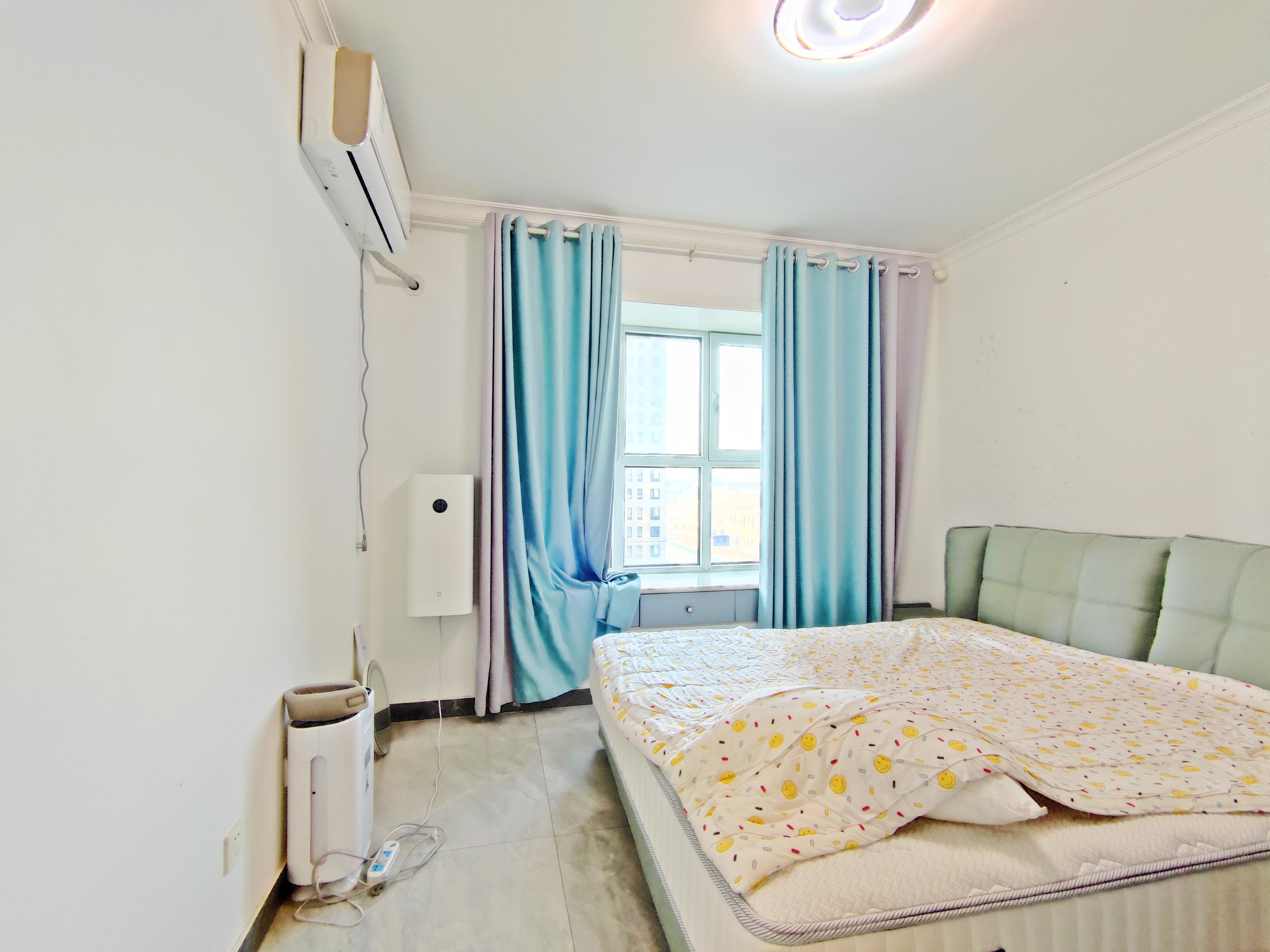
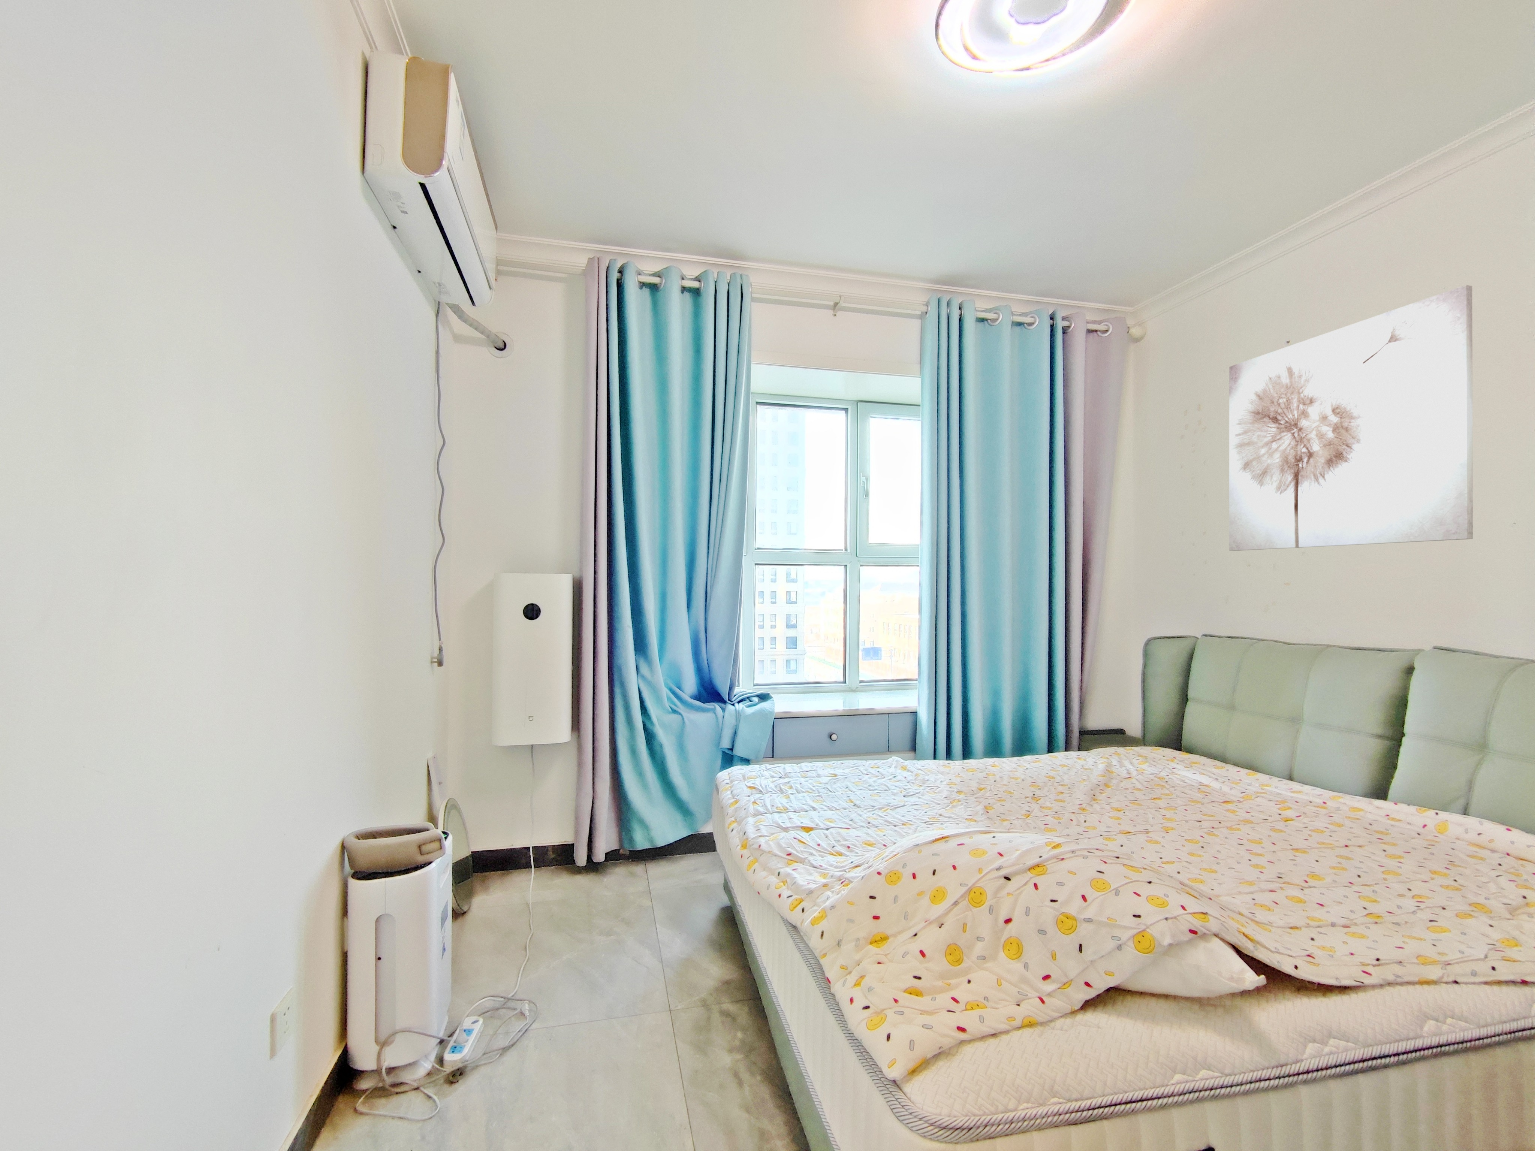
+ wall art [1228,284,1473,551]
